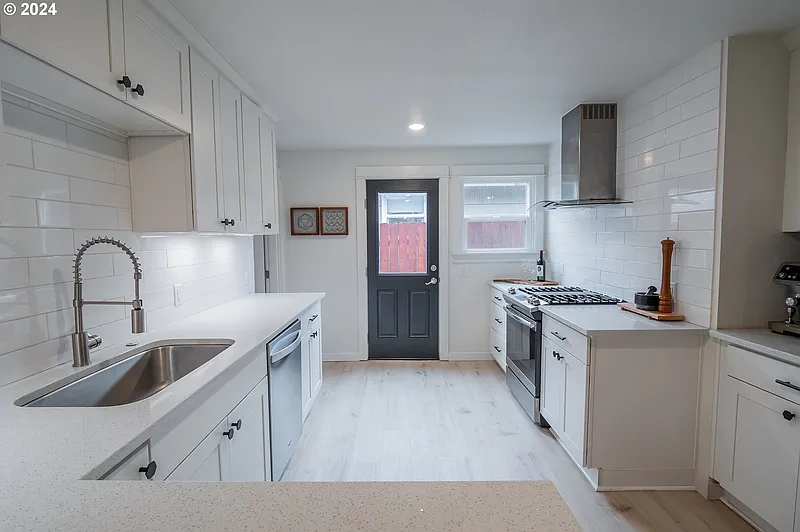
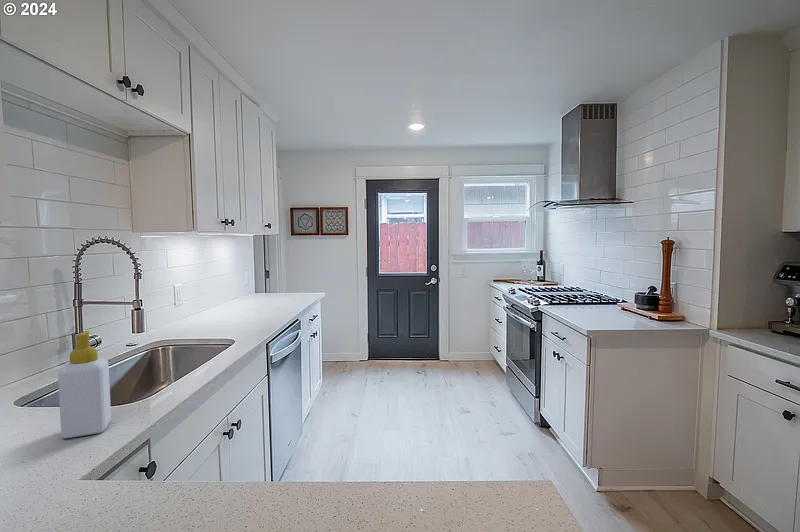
+ soap bottle [57,330,112,439]
